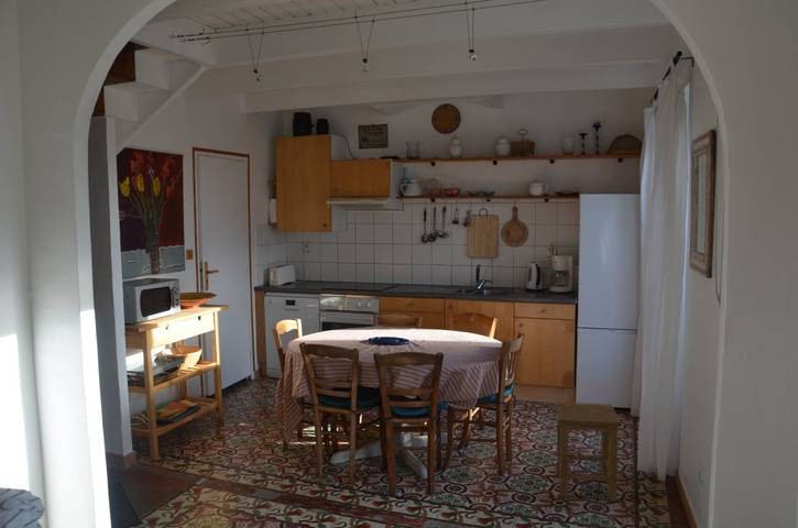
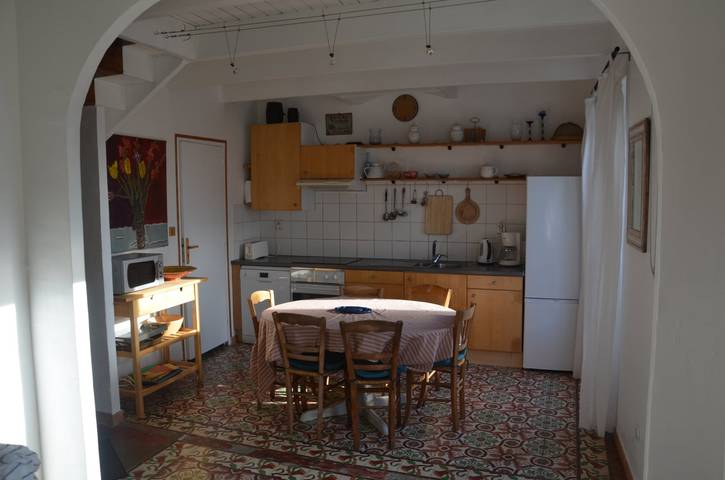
- stool [554,400,623,503]
